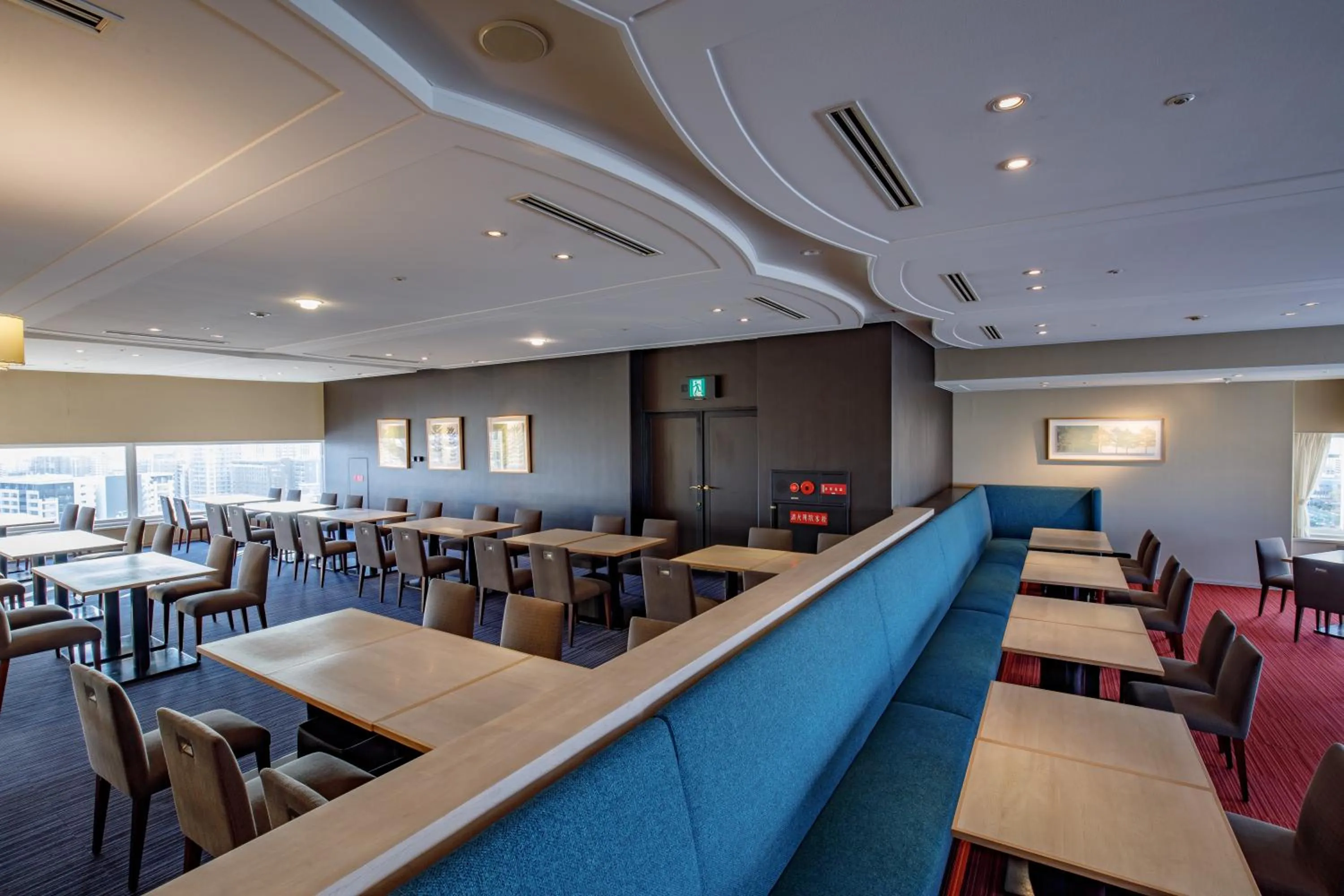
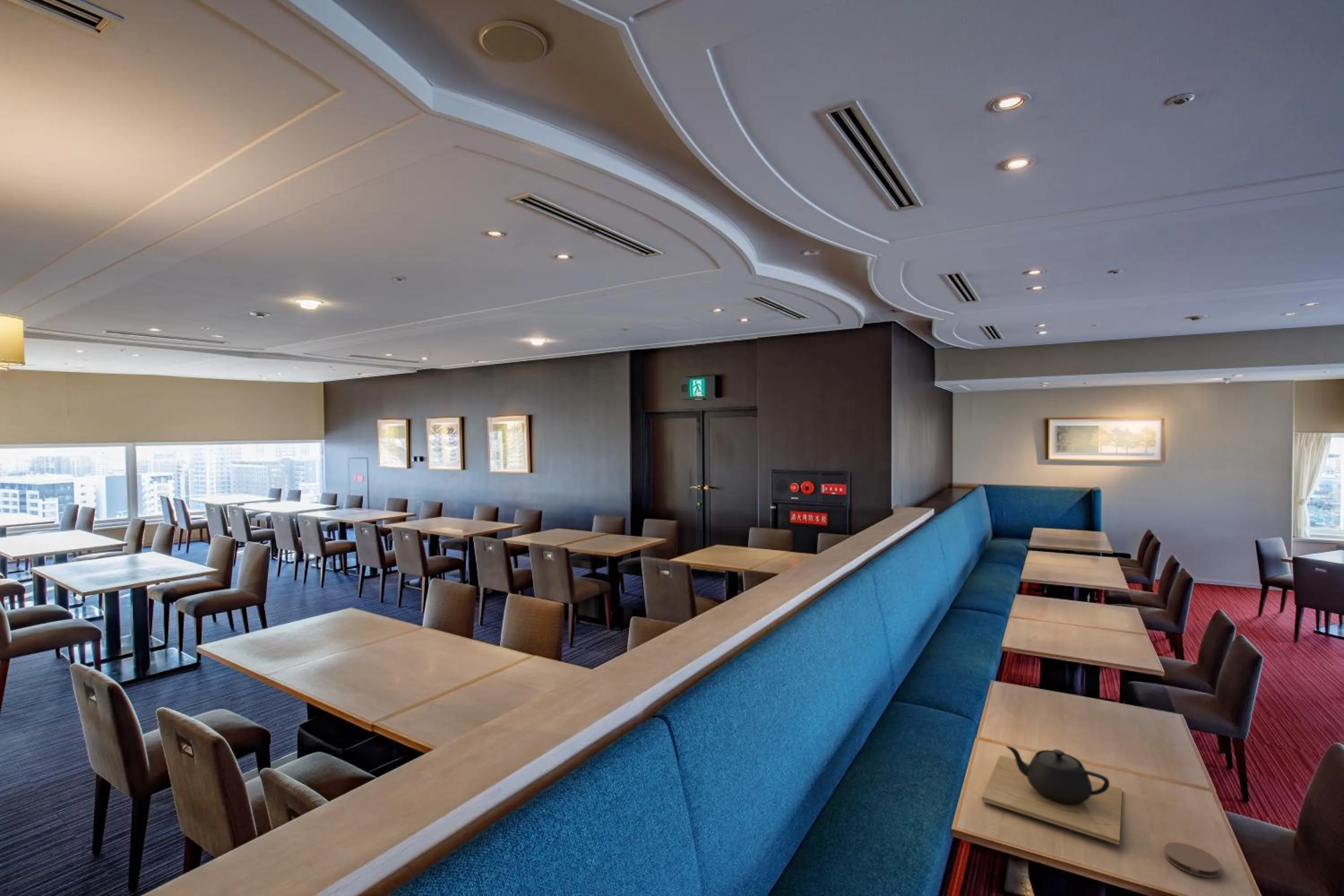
+ teapot [981,745,1123,845]
+ coaster [1164,842,1221,878]
